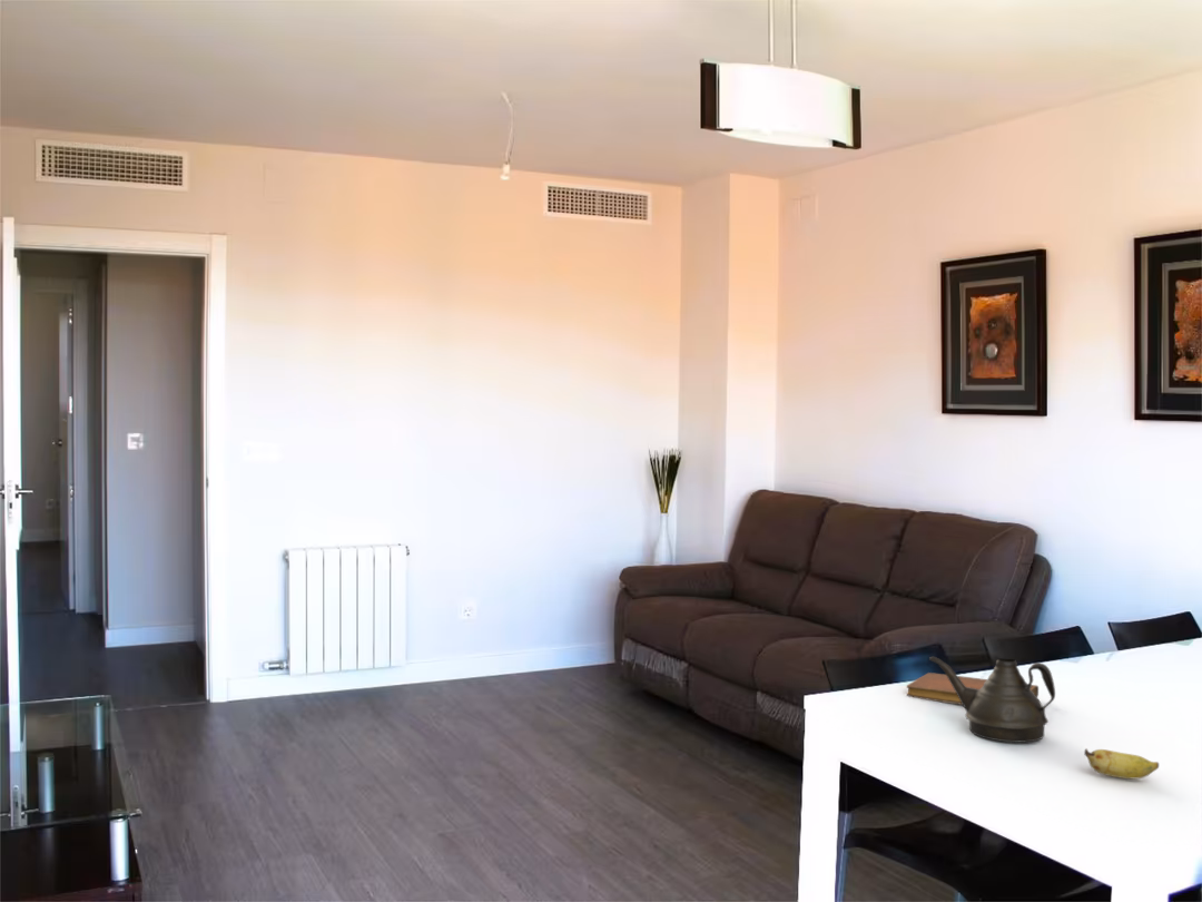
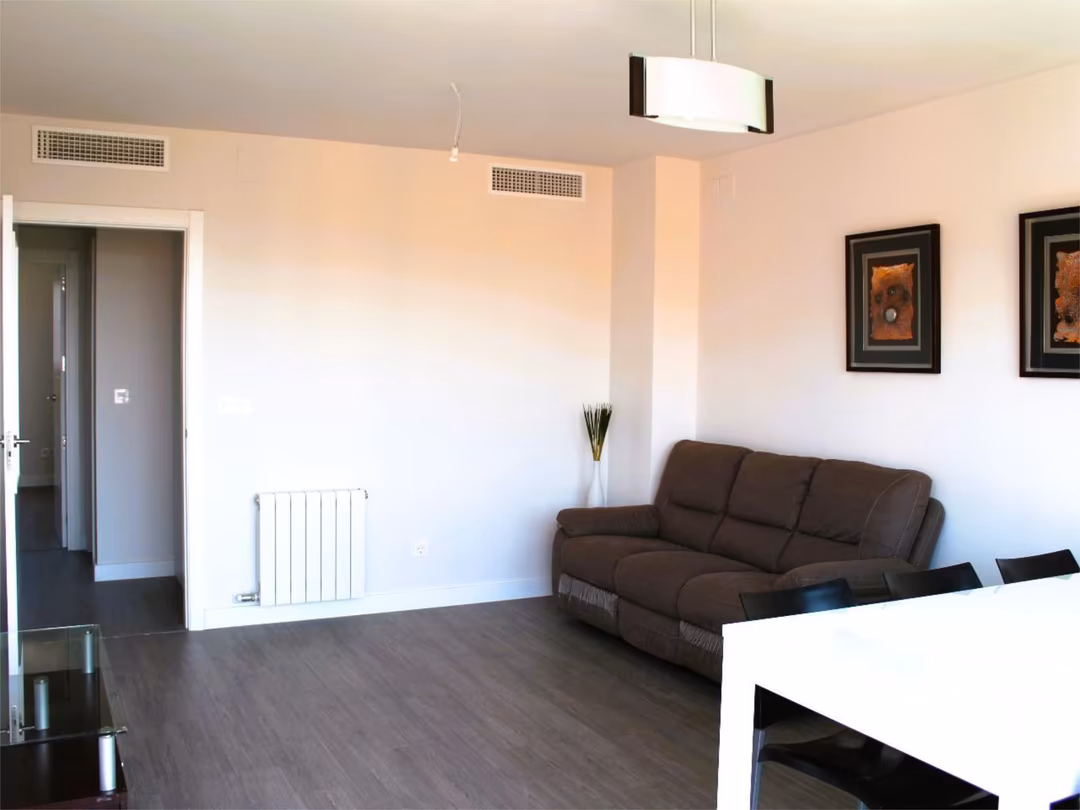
- banana [1083,747,1160,780]
- notebook [906,671,1040,706]
- teapot [928,656,1056,744]
